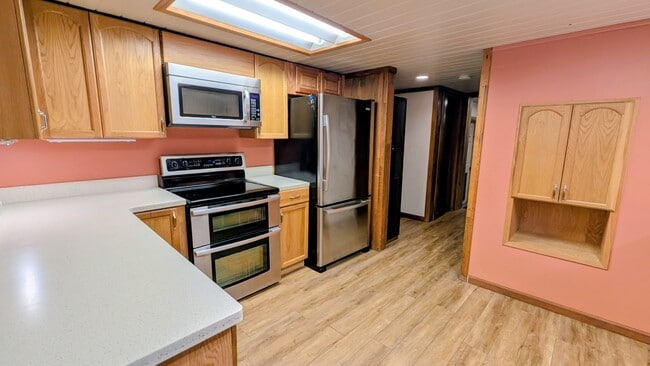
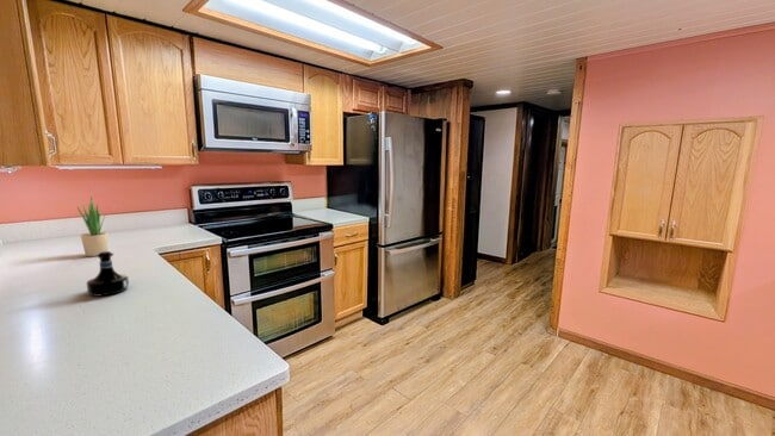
+ potted plant [76,195,108,257]
+ tequila bottle [86,250,130,298]
